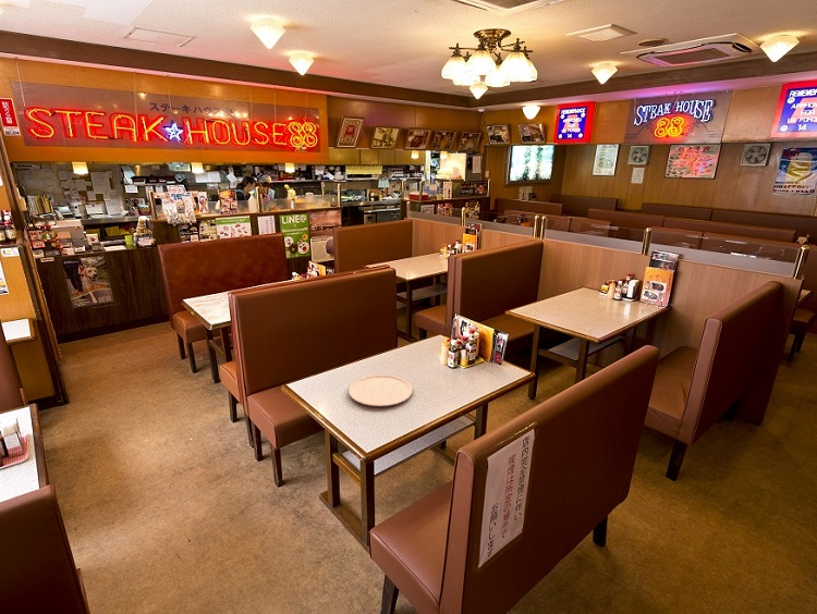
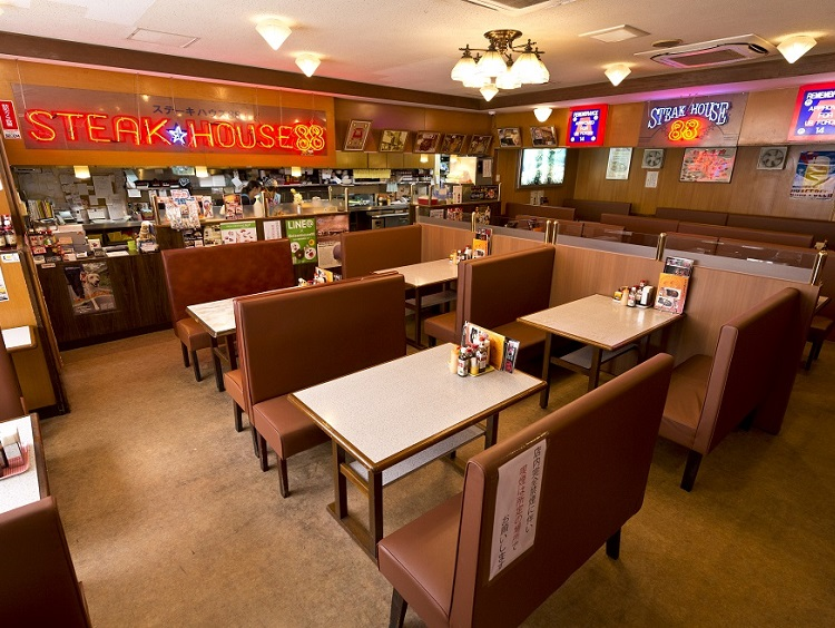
- plate [347,373,414,407]
